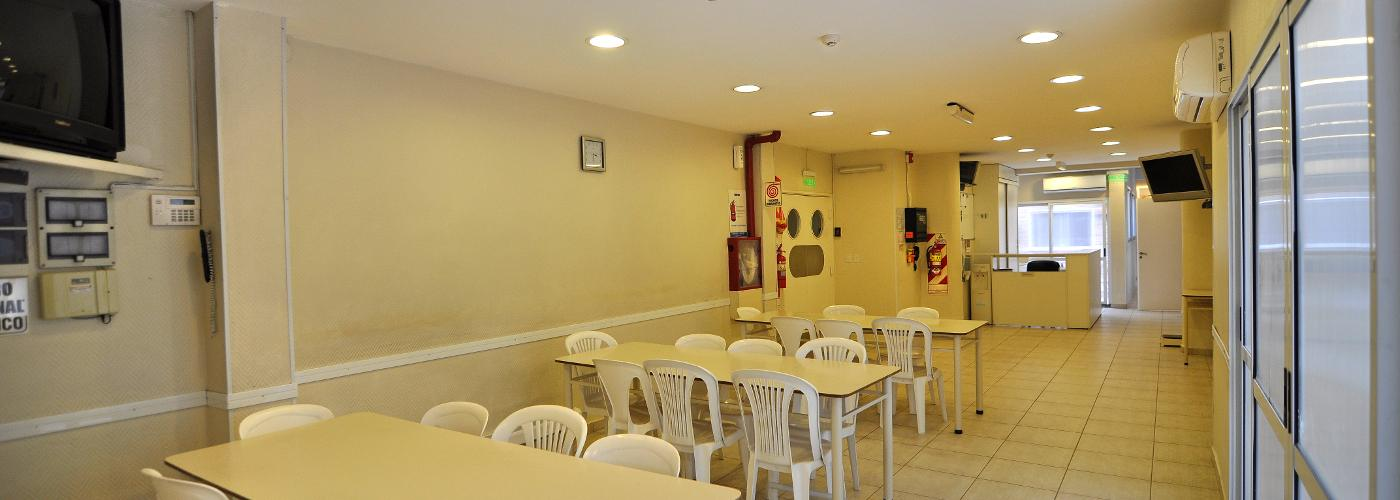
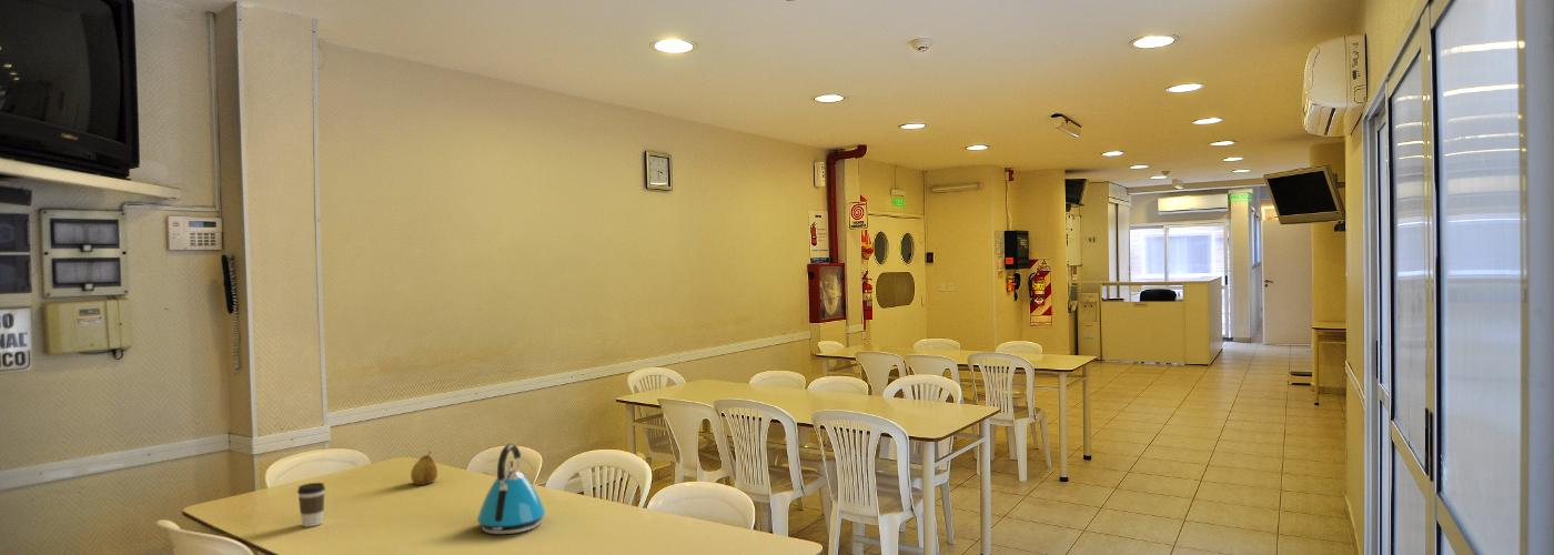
+ kettle [476,443,546,535]
+ coffee cup [296,482,326,528]
+ fruit [410,451,438,486]
